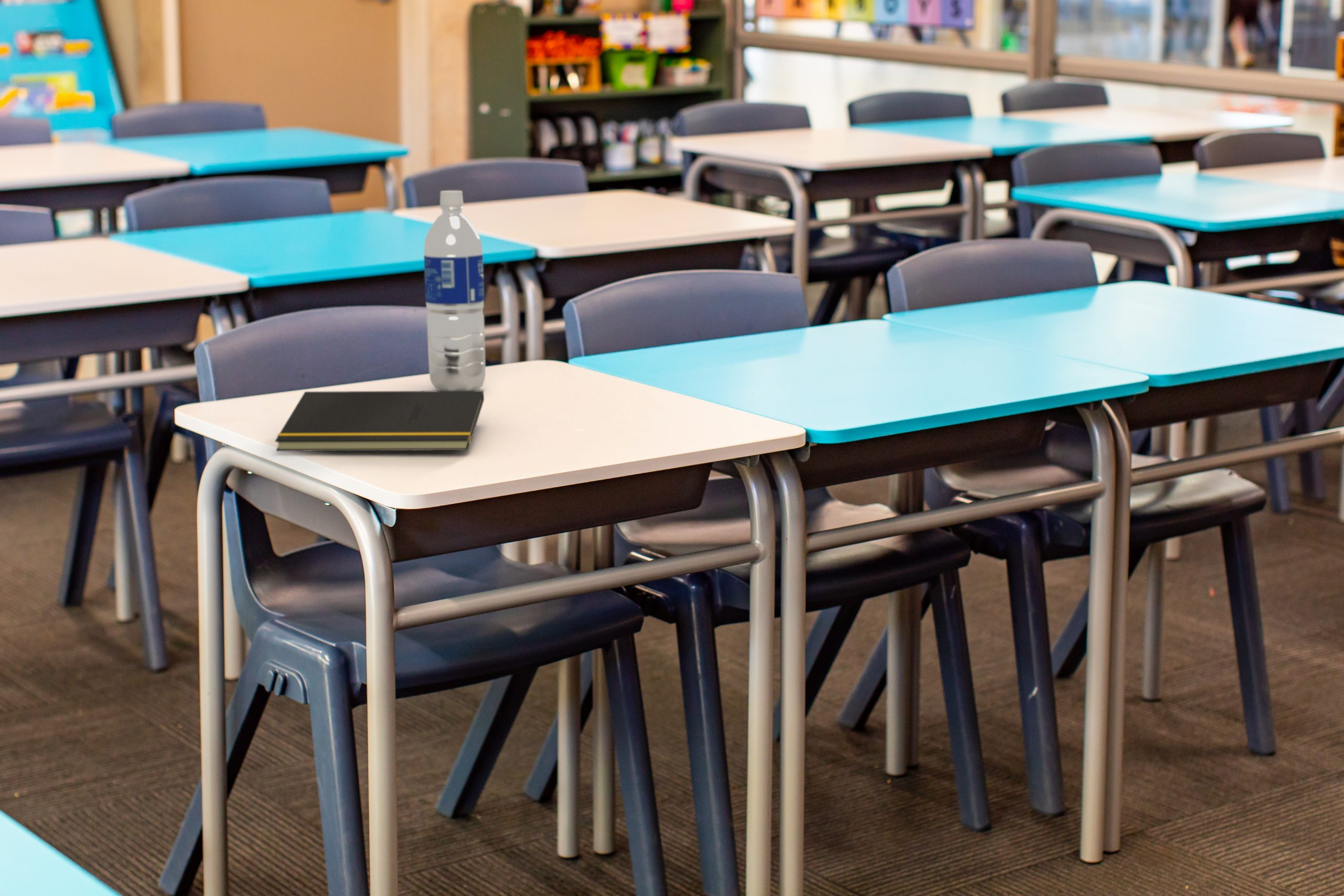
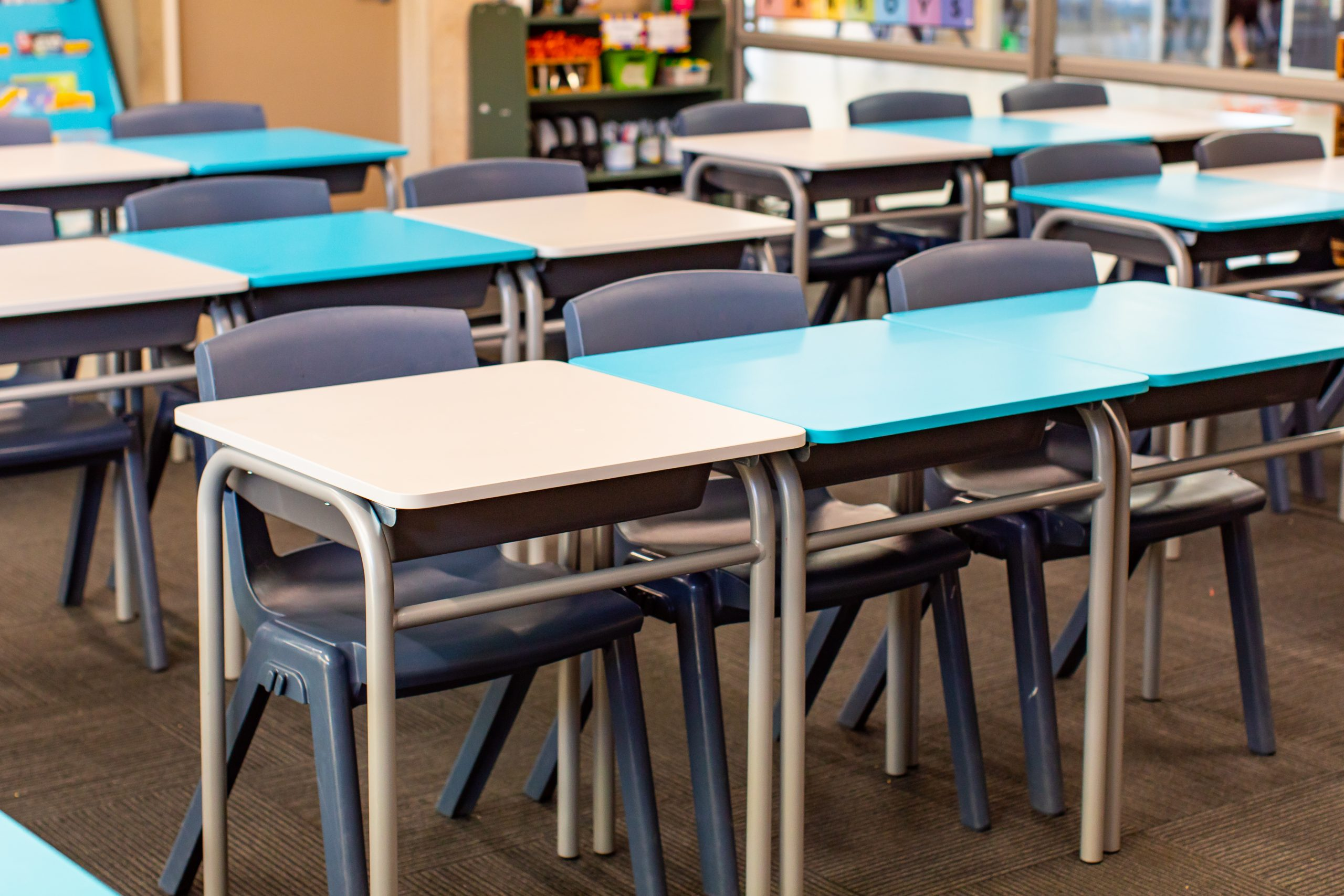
- water bottle [423,190,486,391]
- notepad [275,390,485,452]
